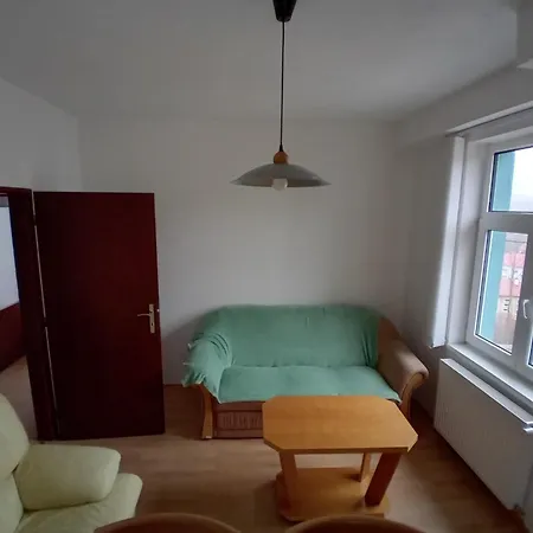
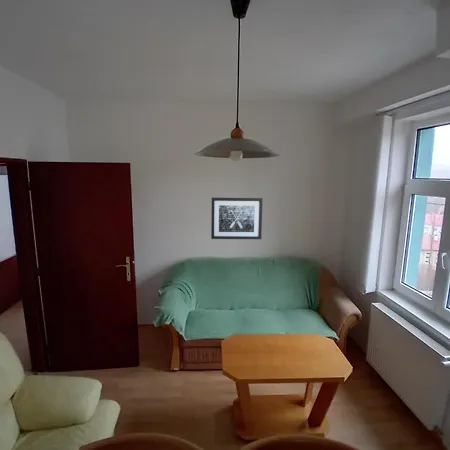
+ wall art [210,197,264,240]
